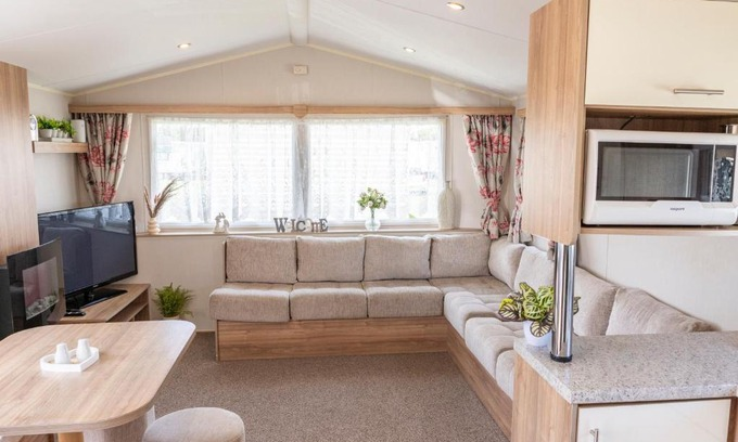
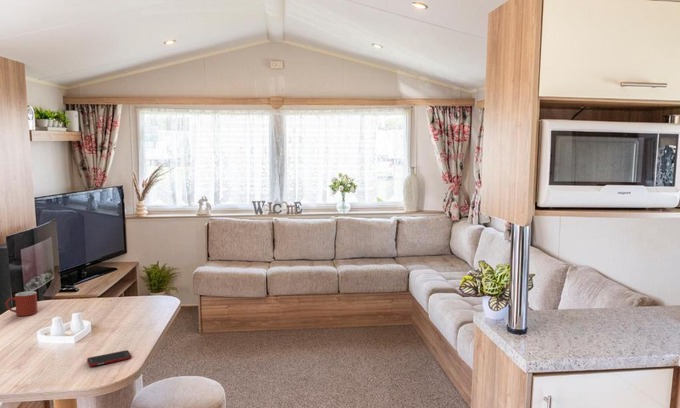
+ mug [5,290,39,317]
+ cell phone [86,349,132,367]
